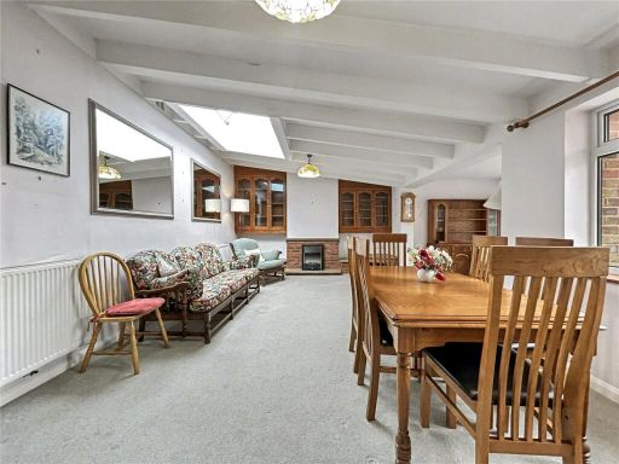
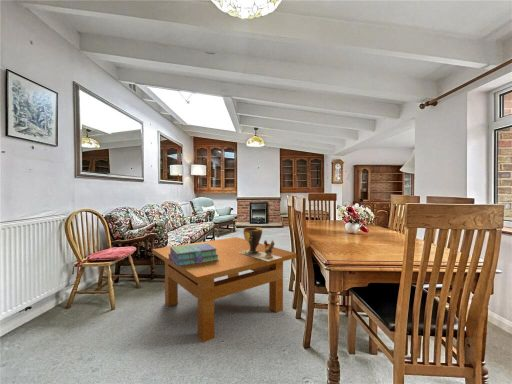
+ table [152,236,297,343]
+ stack of books [169,243,219,266]
+ clay pot [238,226,282,261]
